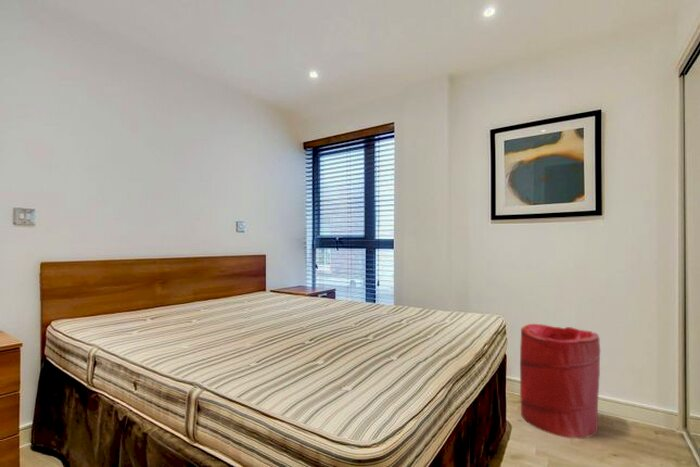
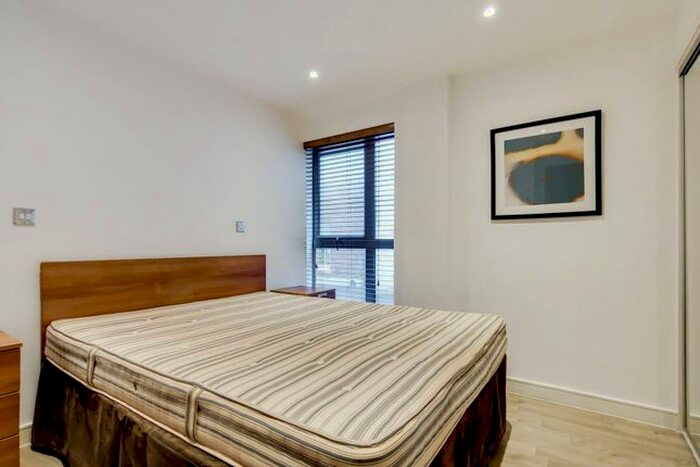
- laundry hamper [519,323,601,440]
